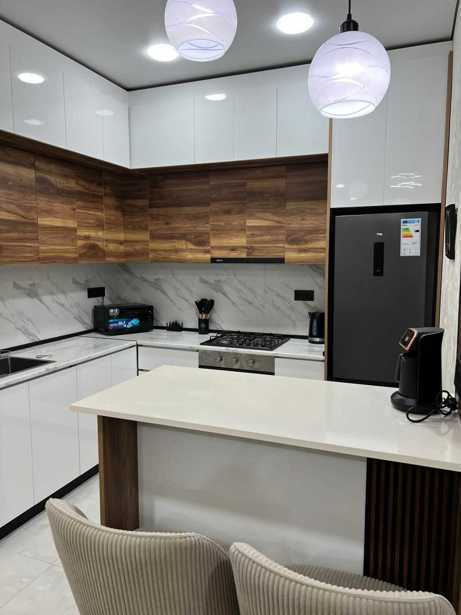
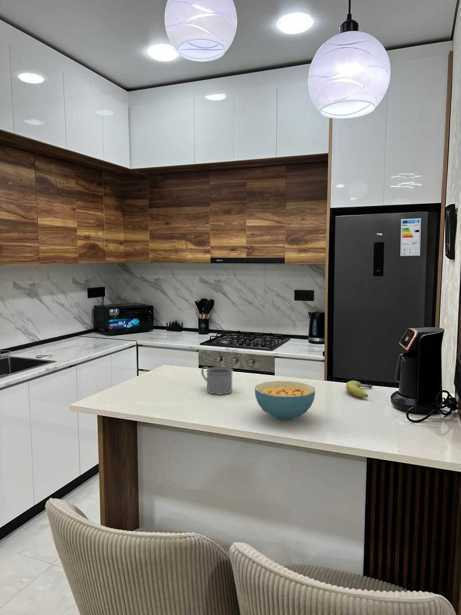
+ cereal bowl [254,380,316,421]
+ mug [200,366,234,395]
+ fruit [345,380,373,399]
